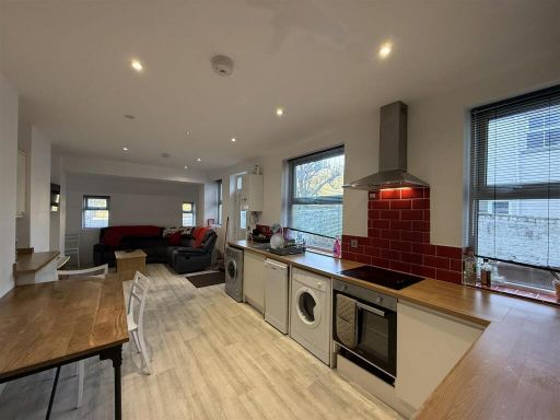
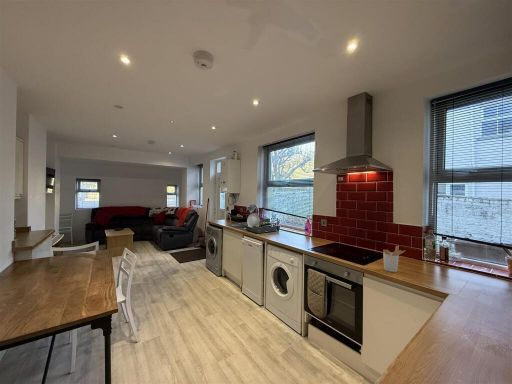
+ utensil holder [382,245,406,273]
